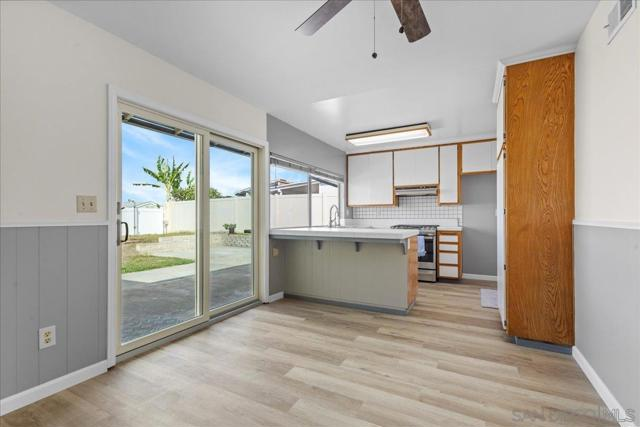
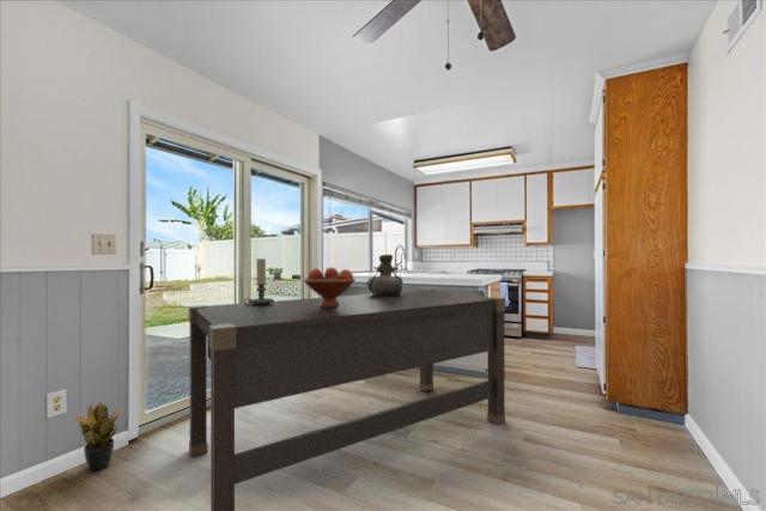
+ dining table [188,288,506,511]
+ fruit bowl [302,266,357,308]
+ candle holder [243,257,275,305]
+ vase [365,254,405,296]
+ potted plant [73,401,123,473]
